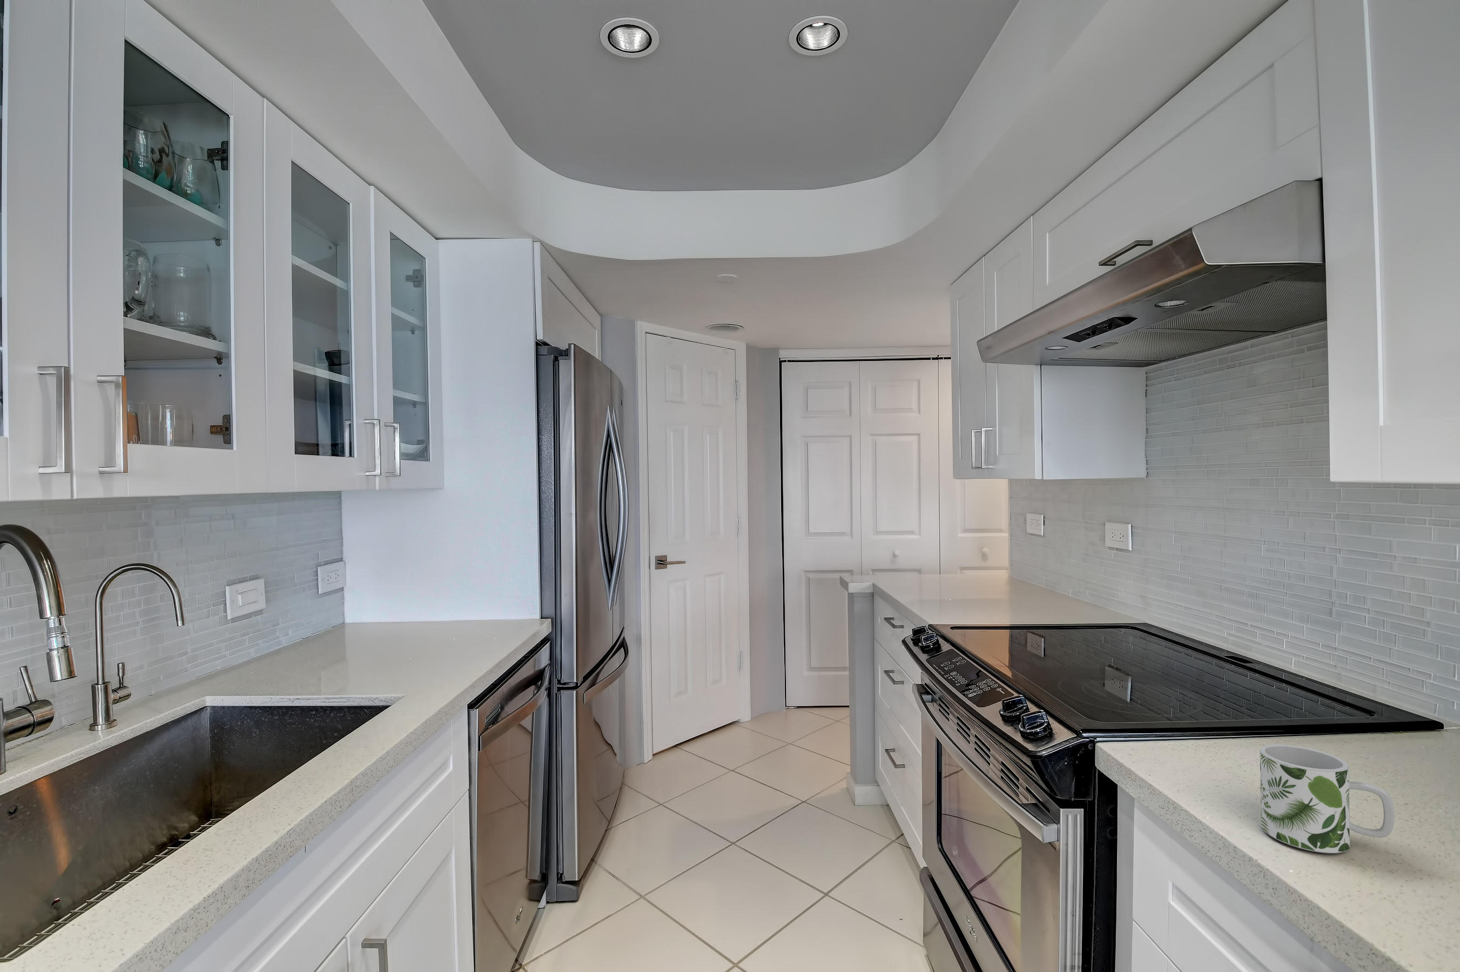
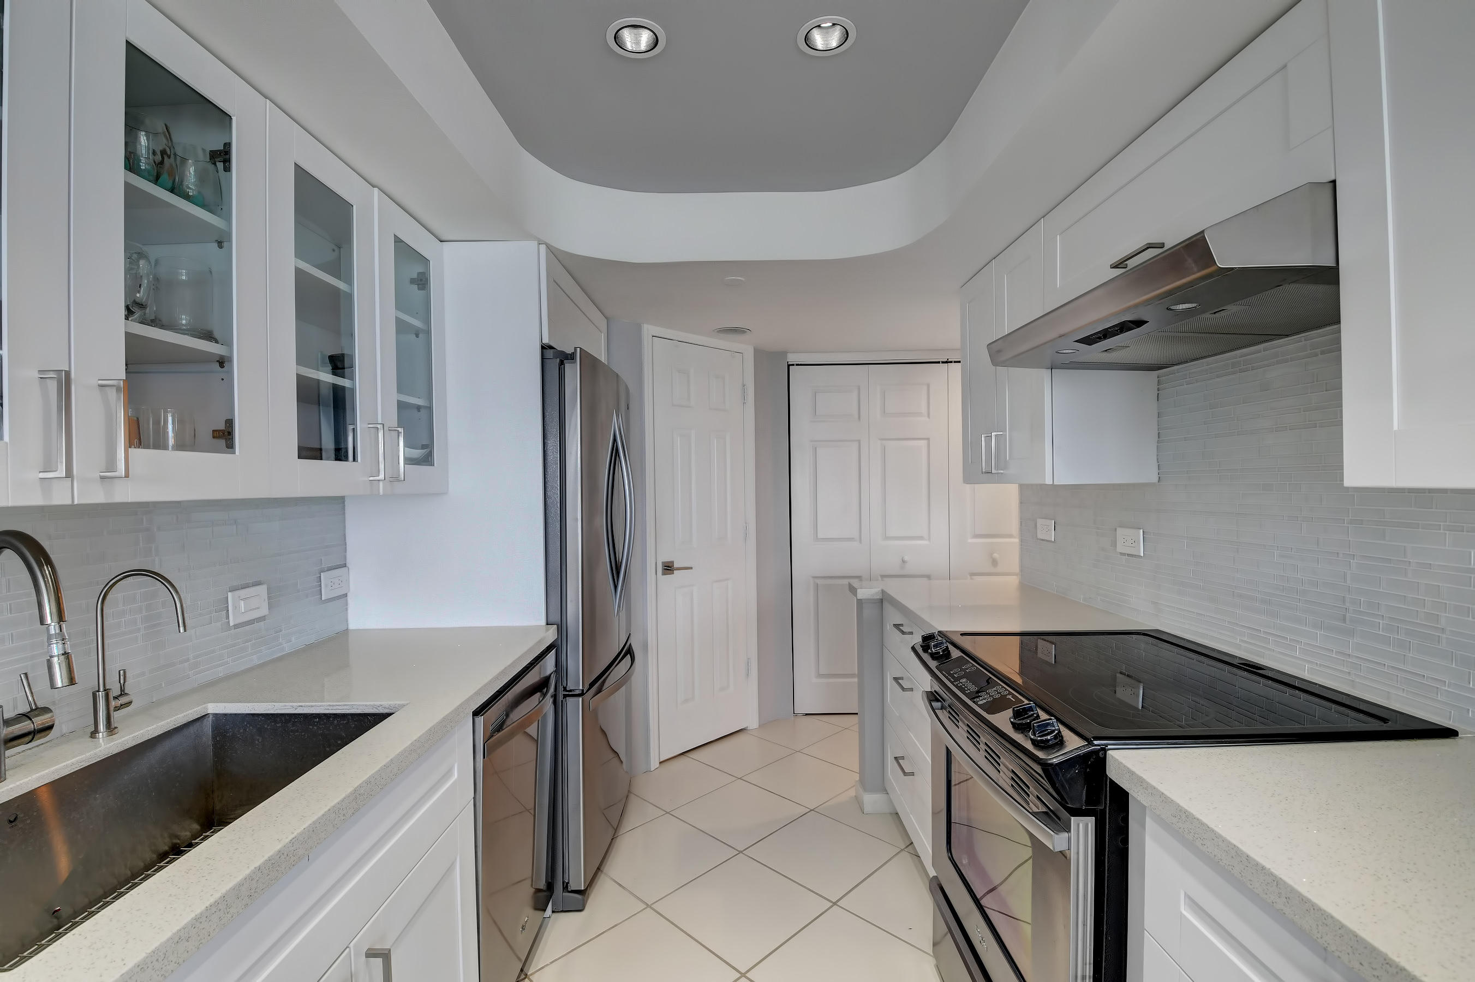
- mug [1259,744,1395,854]
